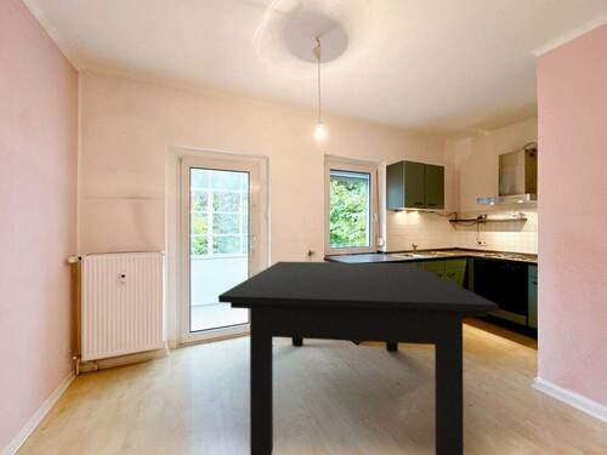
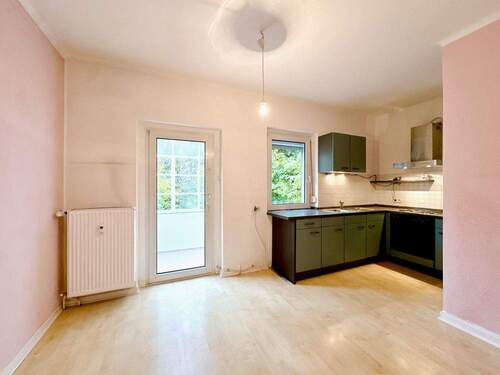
- dining table [217,261,500,455]
